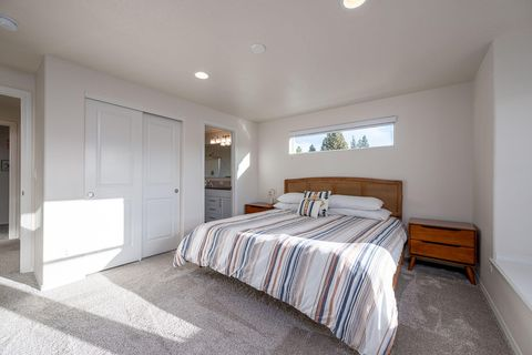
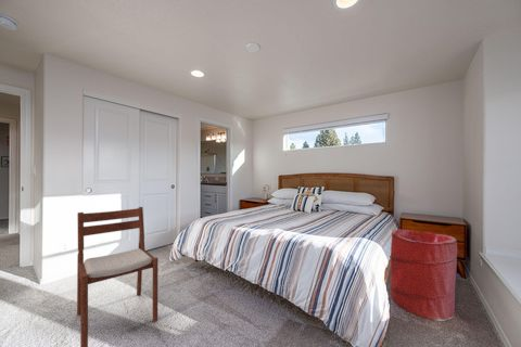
+ chair [76,206,158,347]
+ laundry hamper [390,229,458,322]
